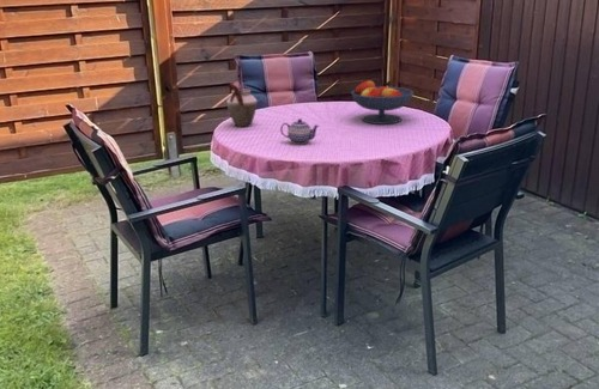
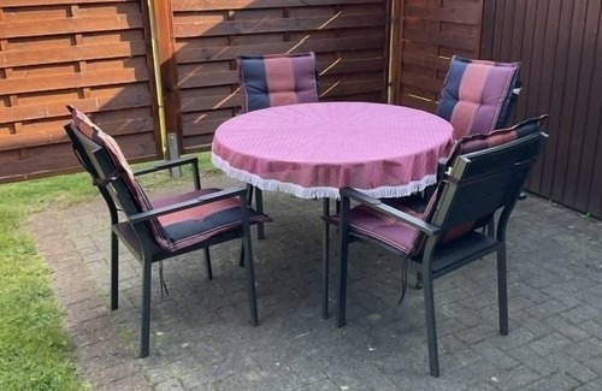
- fruit bowl [350,79,415,126]
- teapot [279,117,320,145]
- vase [225,80,259,128]
